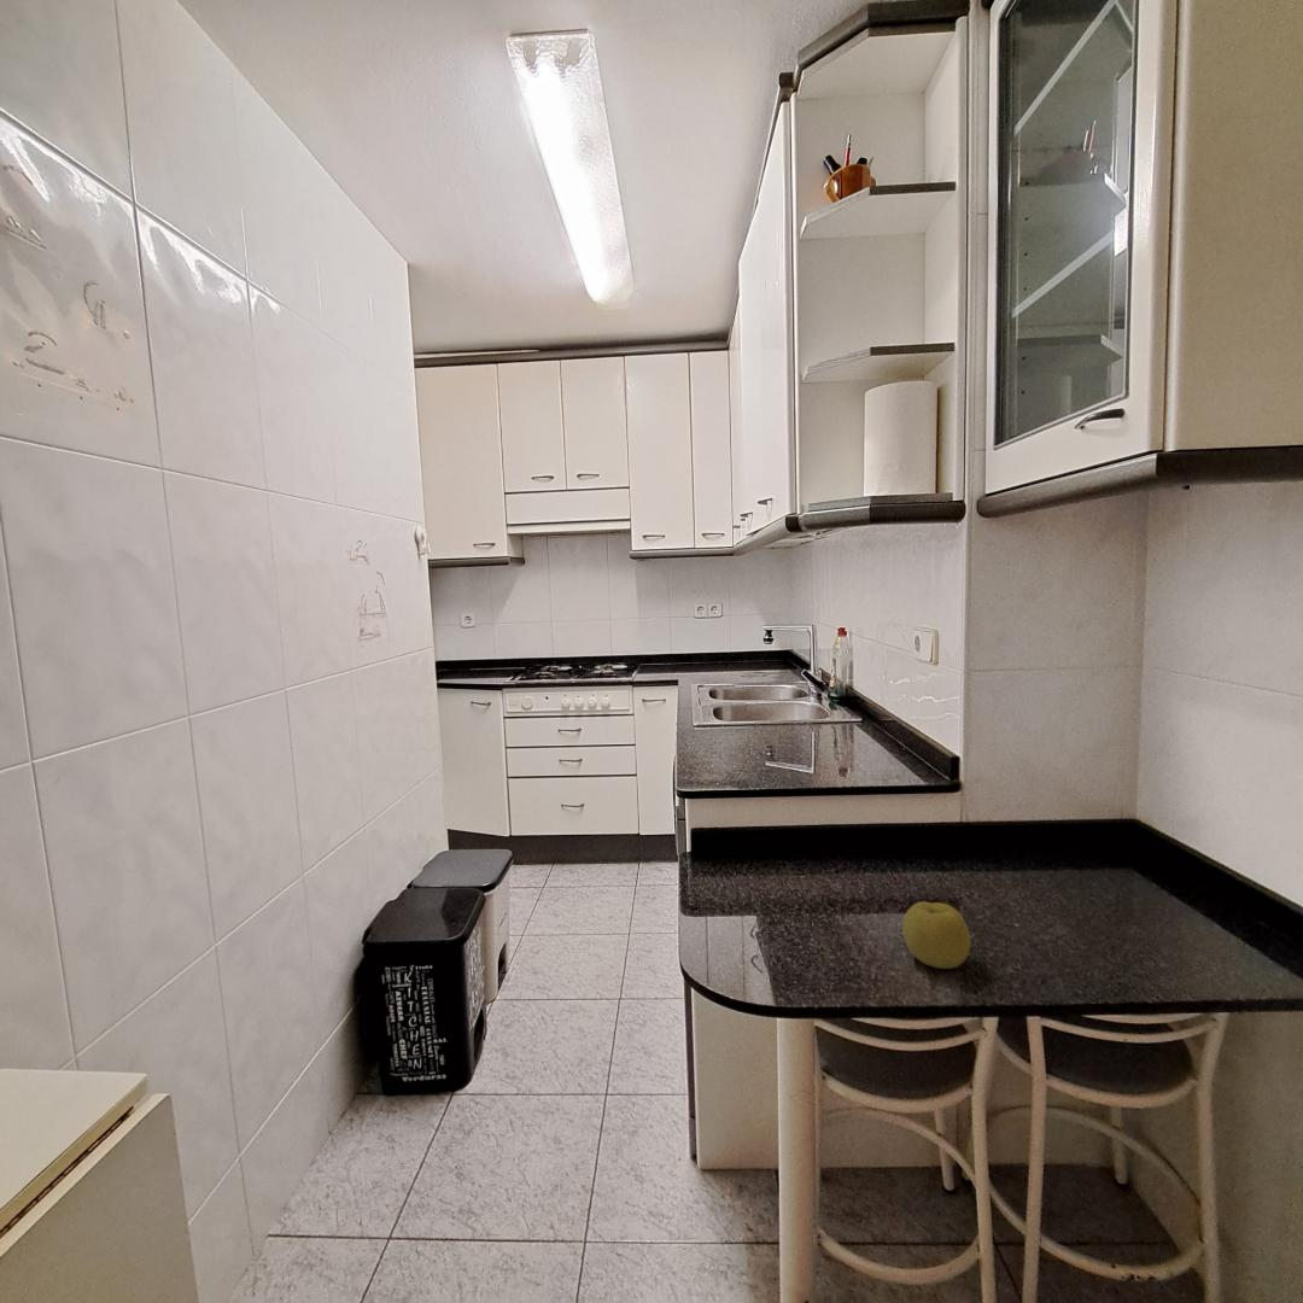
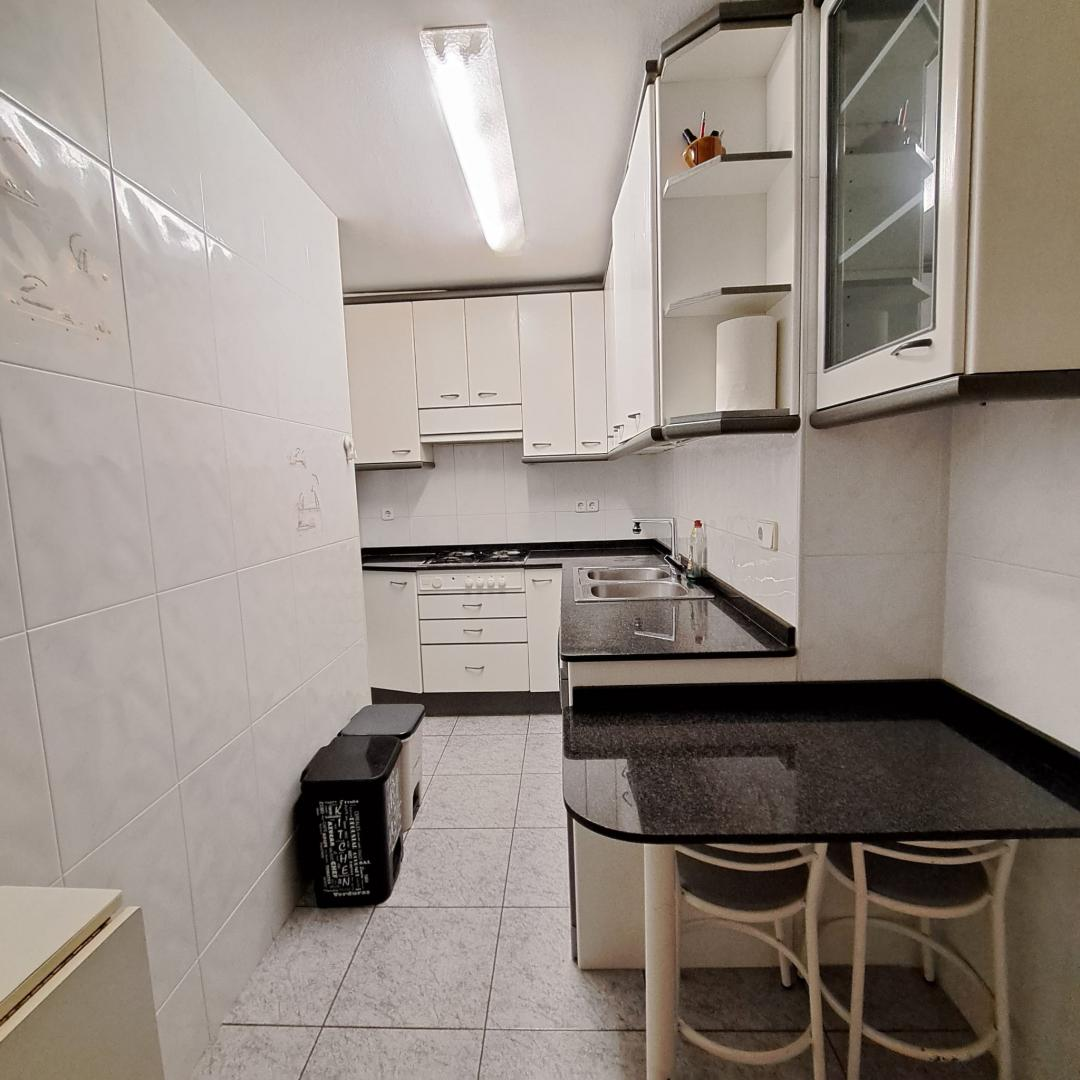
- fruit [901,901,971,970]
